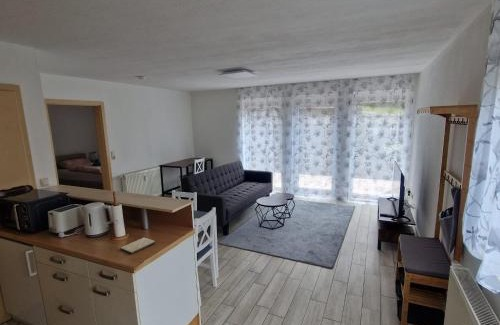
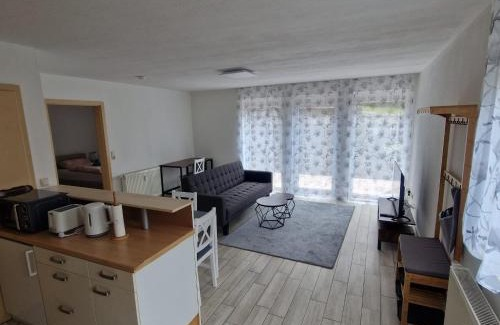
- cutting board [119,237,156,255]
